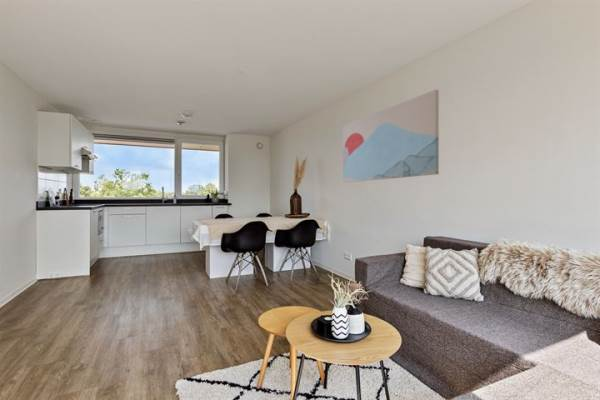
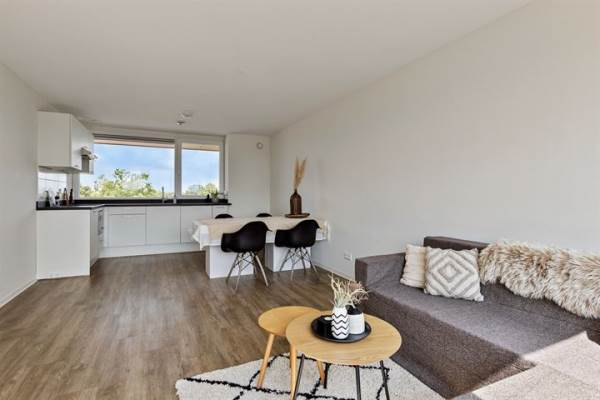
- wall art [342,89,440,184]
